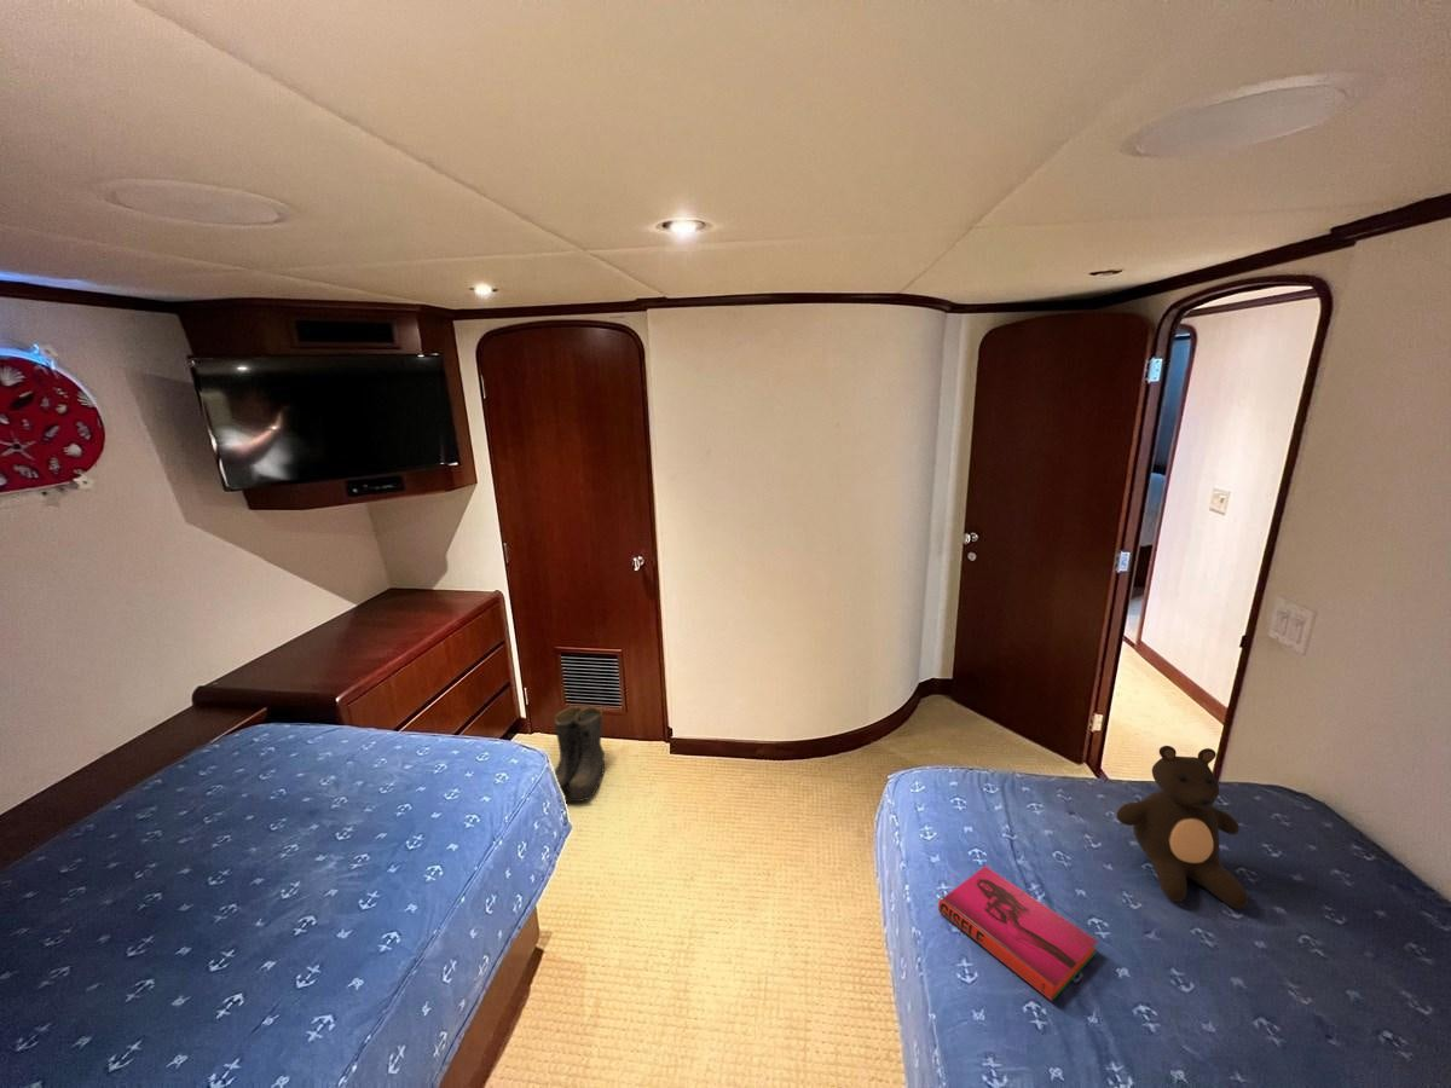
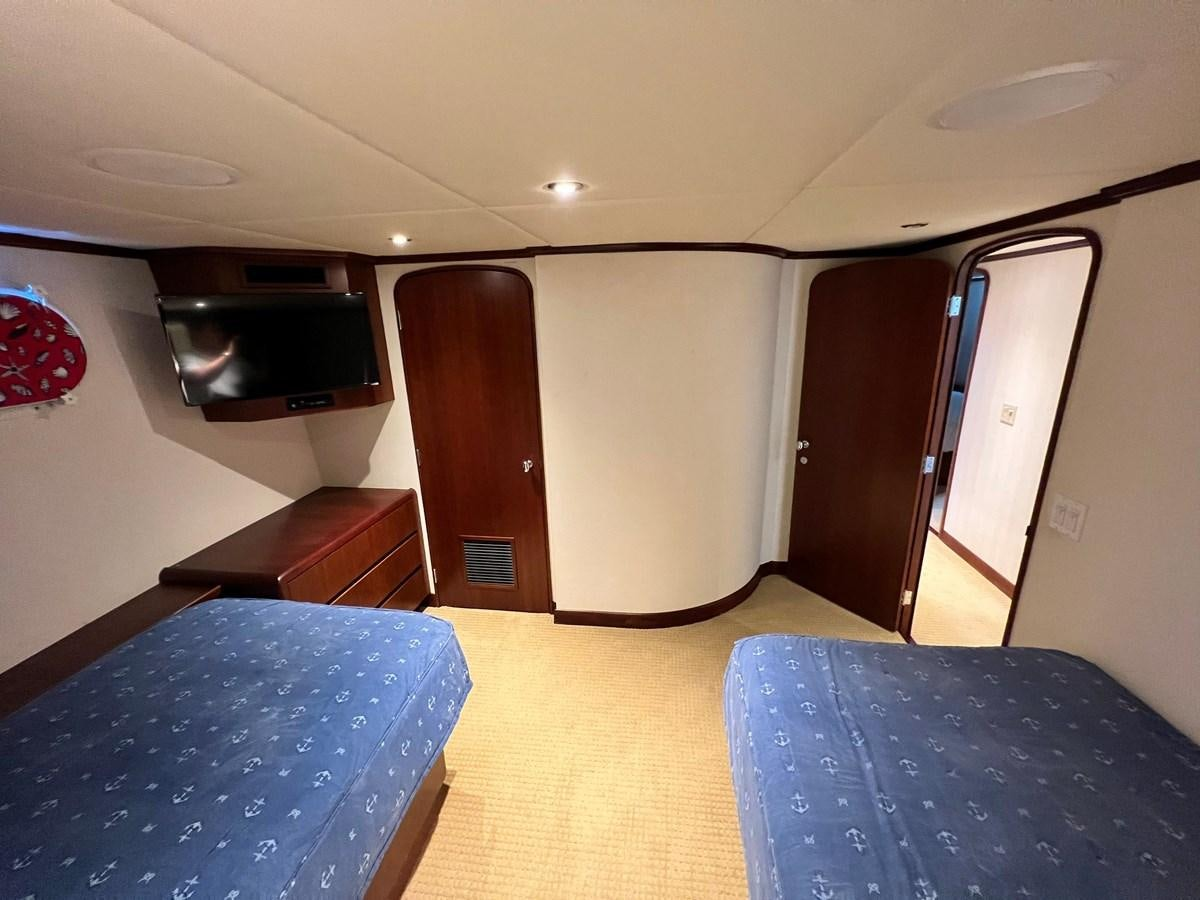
- teddy bear [1116,745,1249,909]
- hardback book [937,866,1098,1002]
- boots [553,705,609,803]
